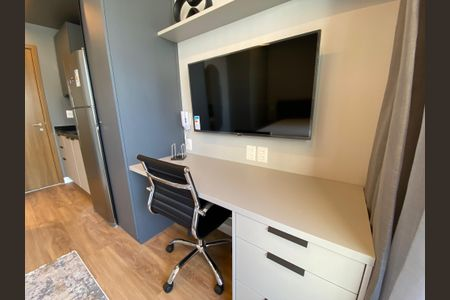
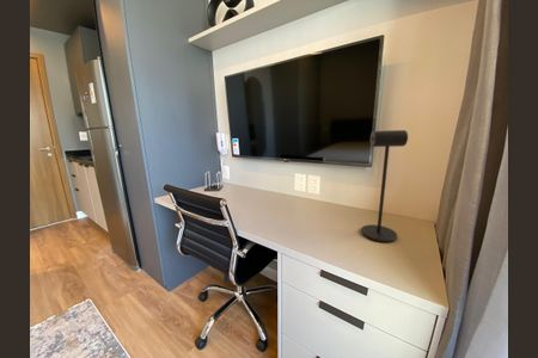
+ desk lamp [360,129,409,243]
